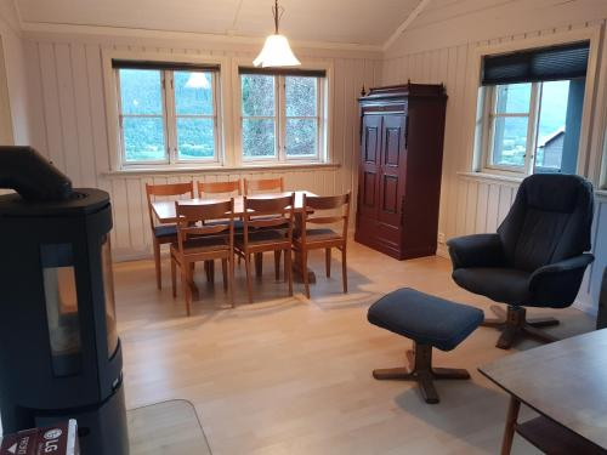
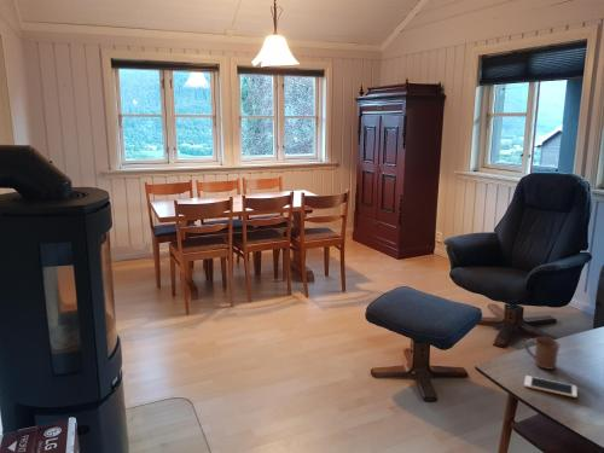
+ cell phone [523,374,579,399]
+ mug [524,336,562,371]
